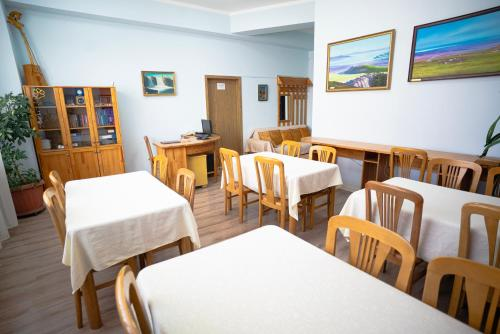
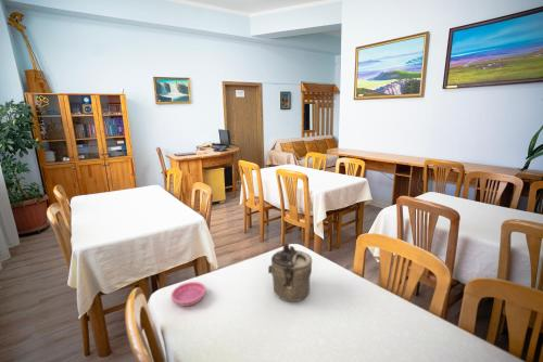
+ teapot [267,242,313,302]
+ saucer [171,281,207,308]
